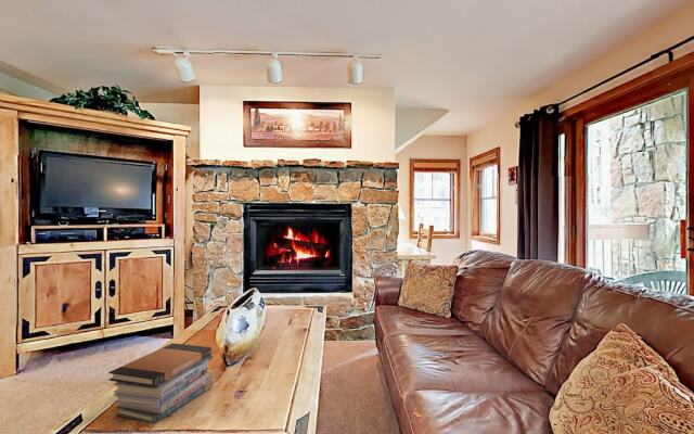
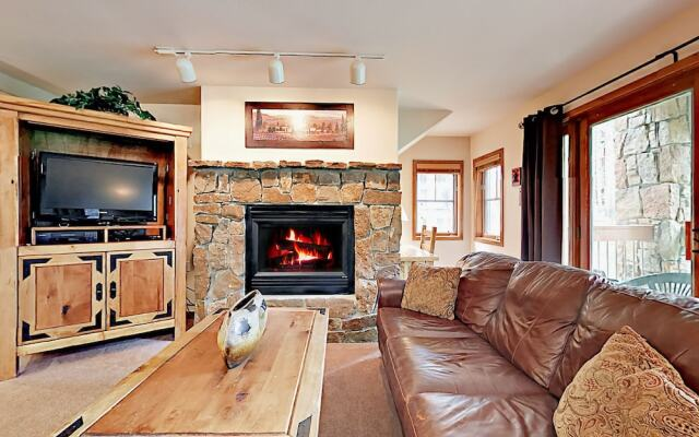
- book stack [107,342,214,425]
